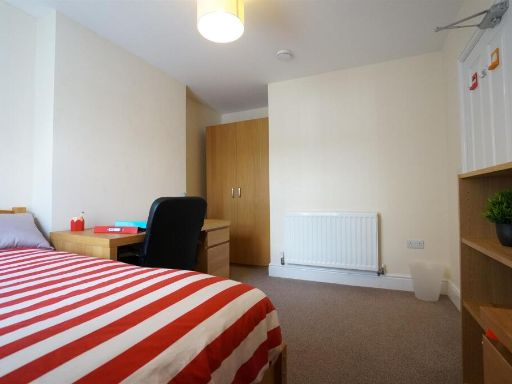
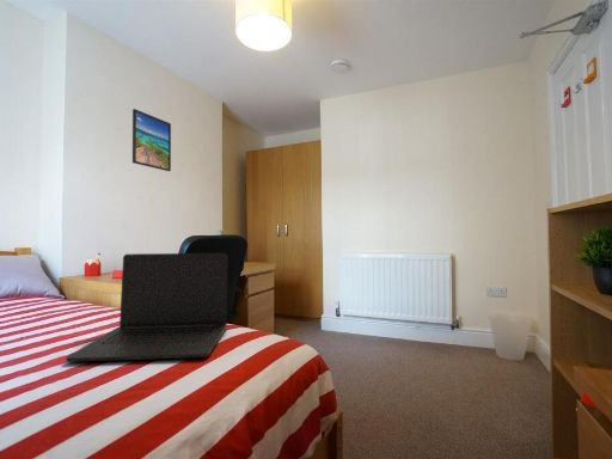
+ laptop [65,252,230,363]
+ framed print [131,108,172,172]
